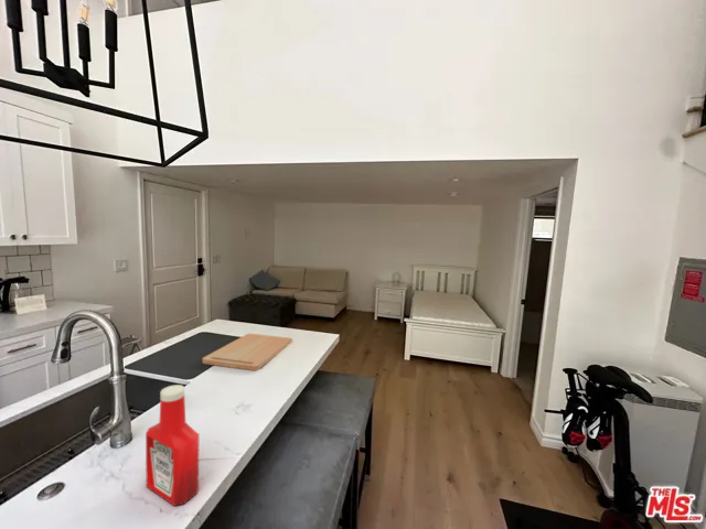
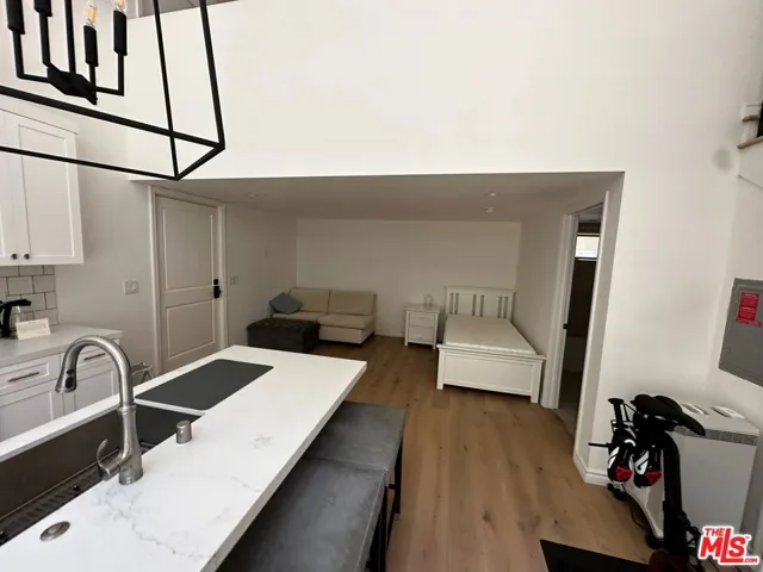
- cutting board [202,333,293,371]
- soap bottle [145,384,201,507]
